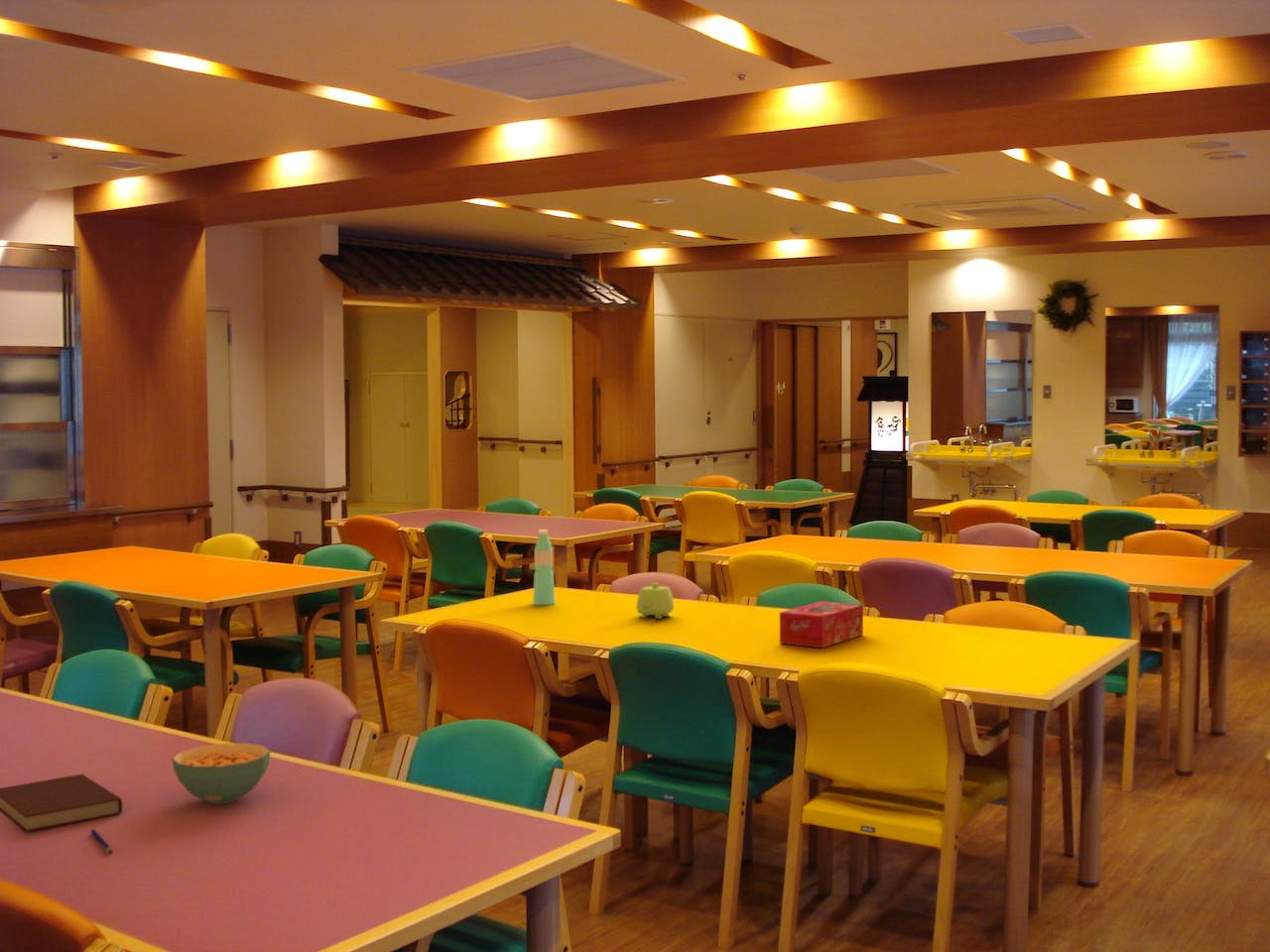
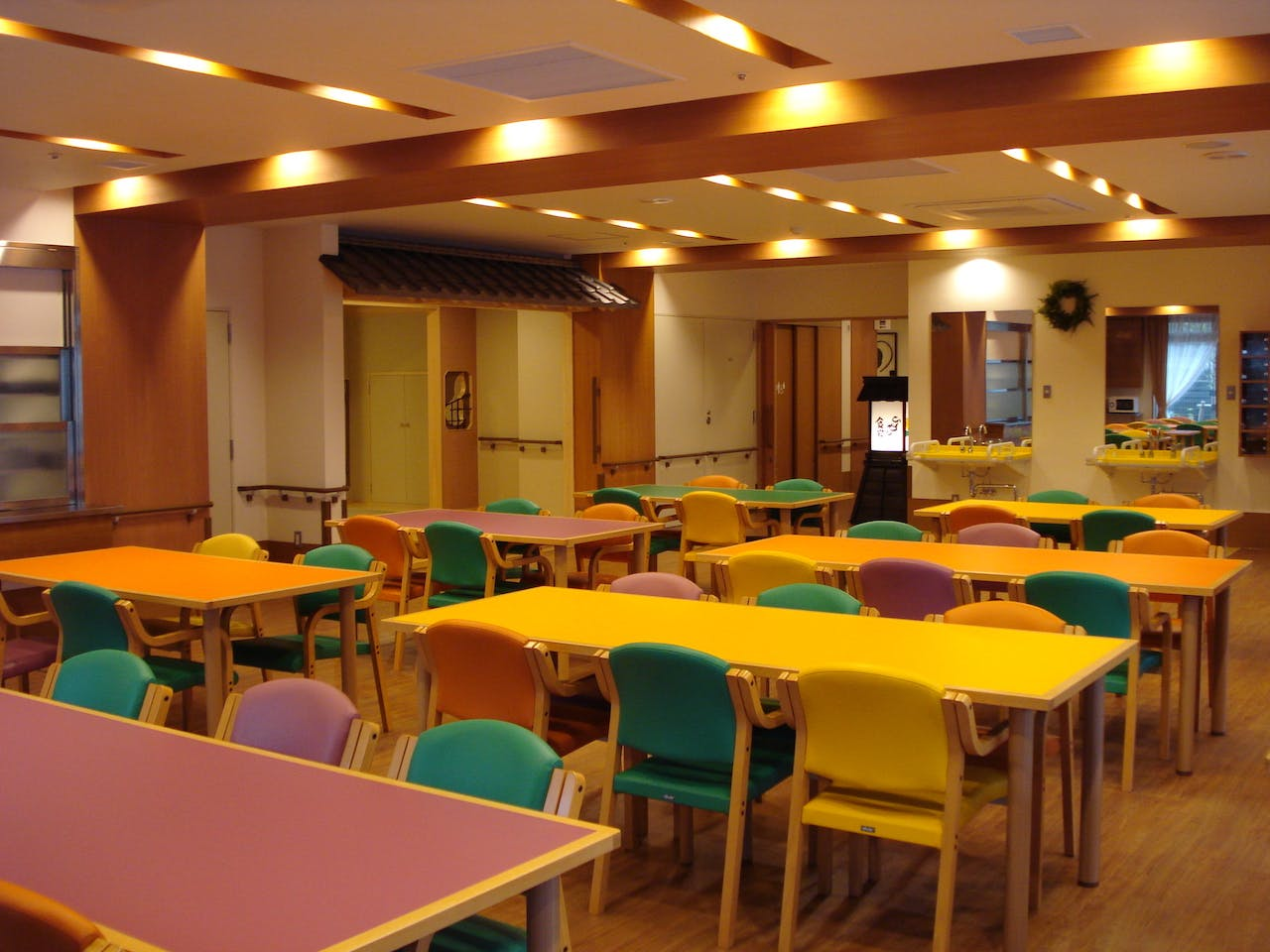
- teapot [636,582,675,620]
- cereal bowl [171,742,272,805]
- pen [89,828,113,854]
- tissue box [779,600,864,649]
- notebook [0,773,123,833]
- water bottle [532,529,557,606]
